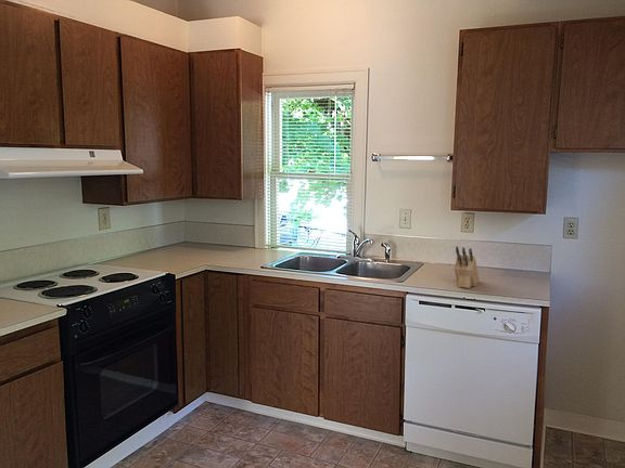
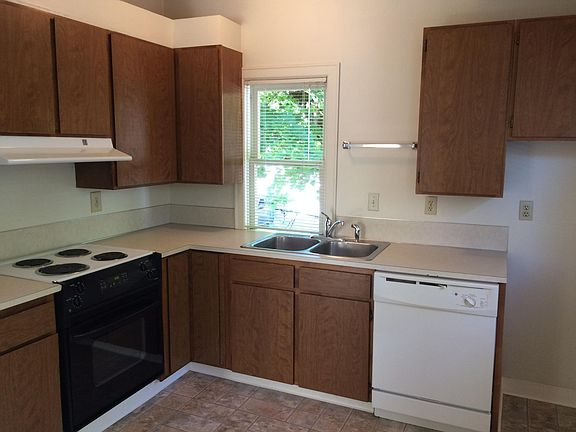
- knife block [454,245,481,289]
